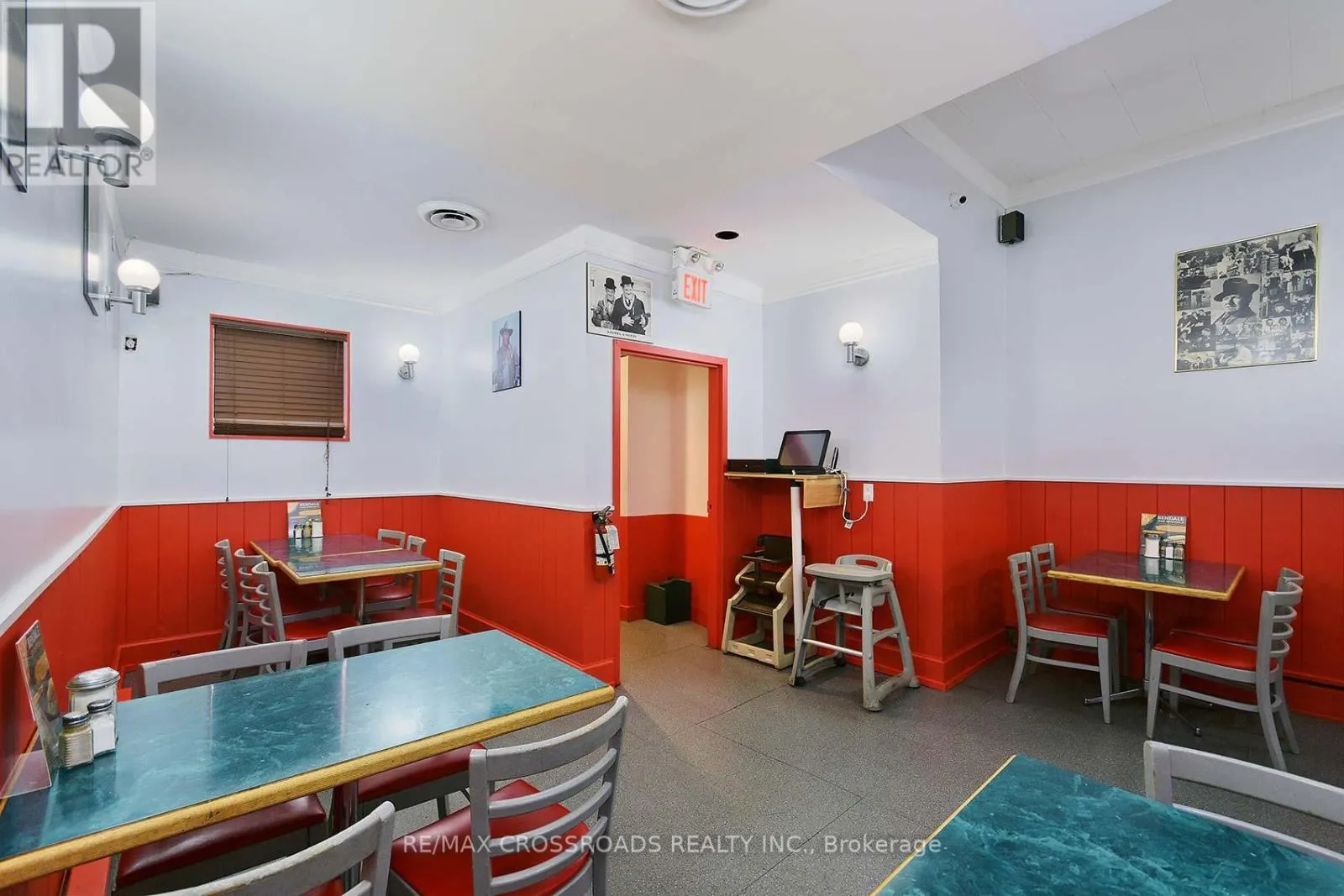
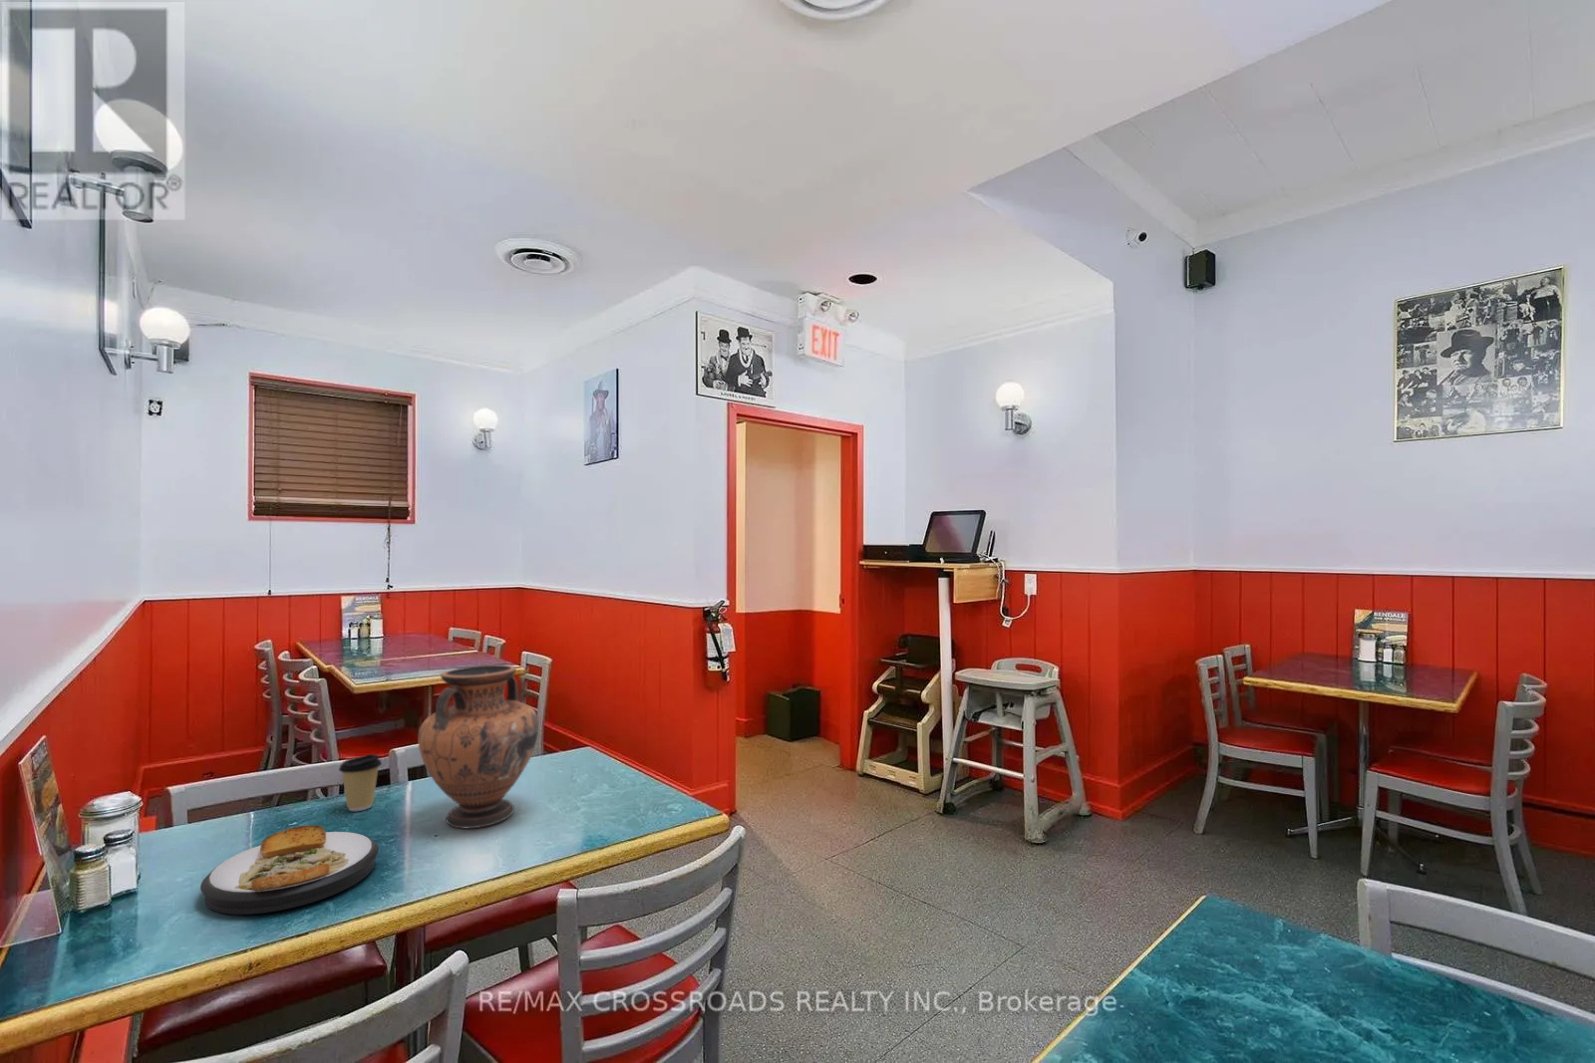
+ coffee cup [338,753,383,811]
+ vase [417,664,539,829]
+ plate [199,823,380,916]
